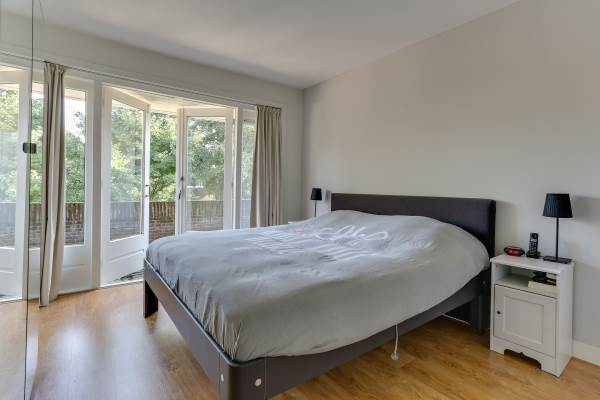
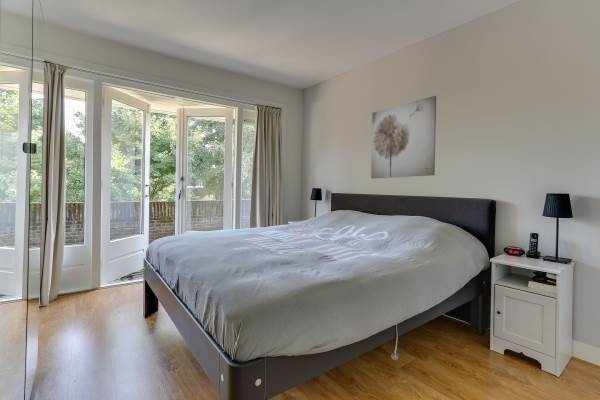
+ wall art [370,95,437,180]
